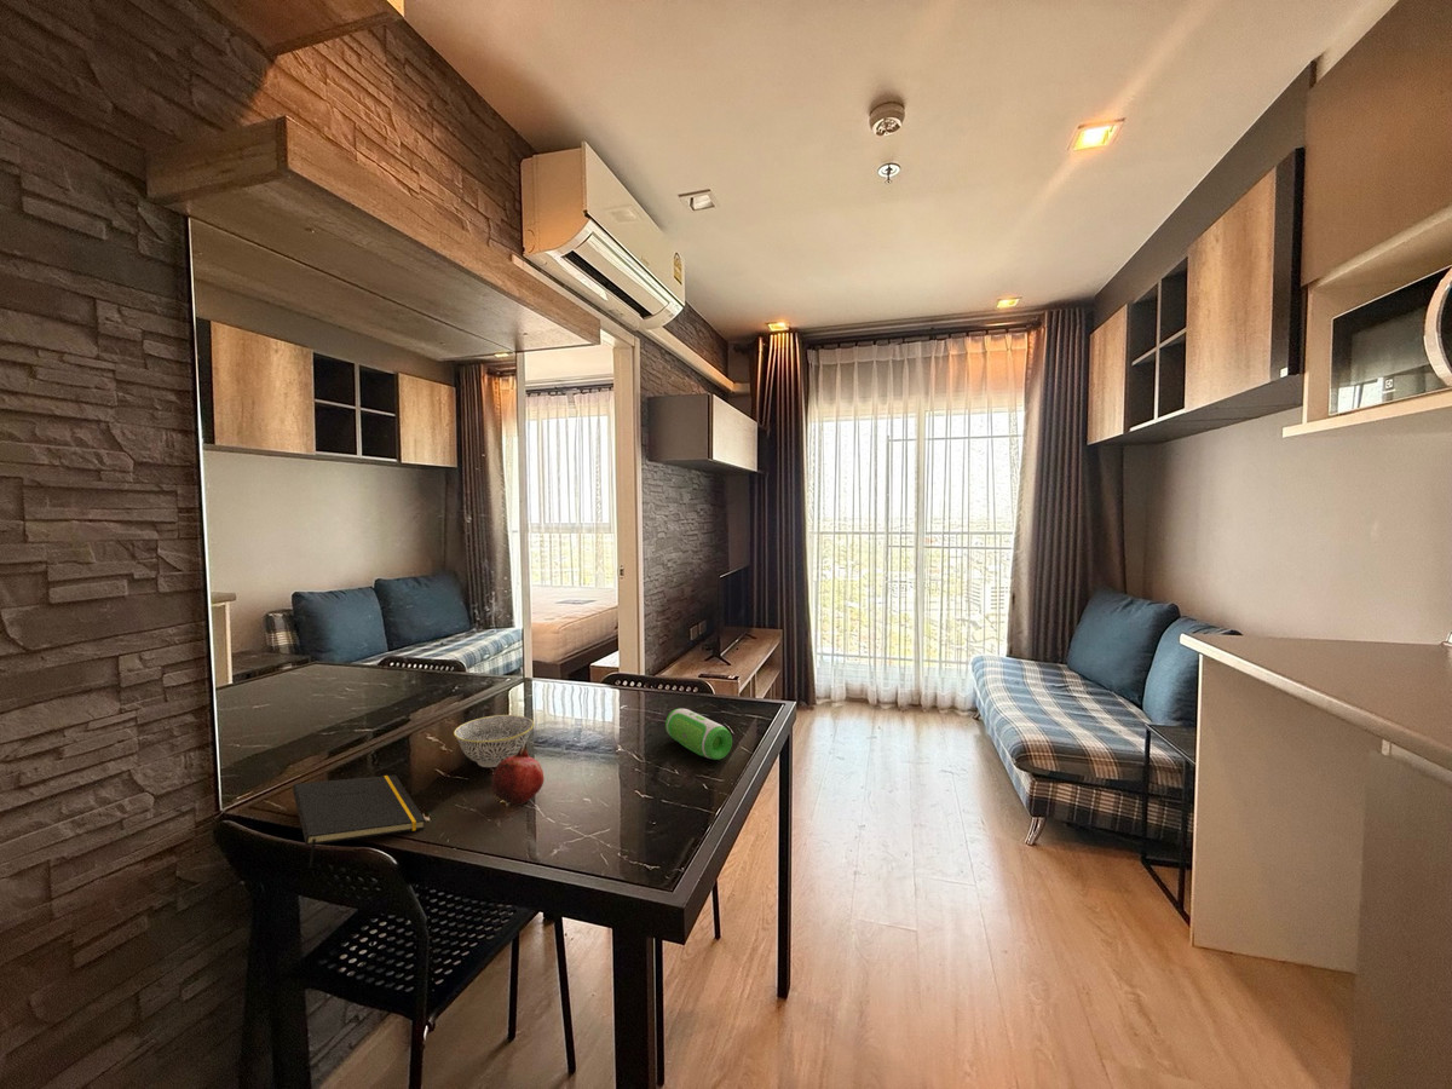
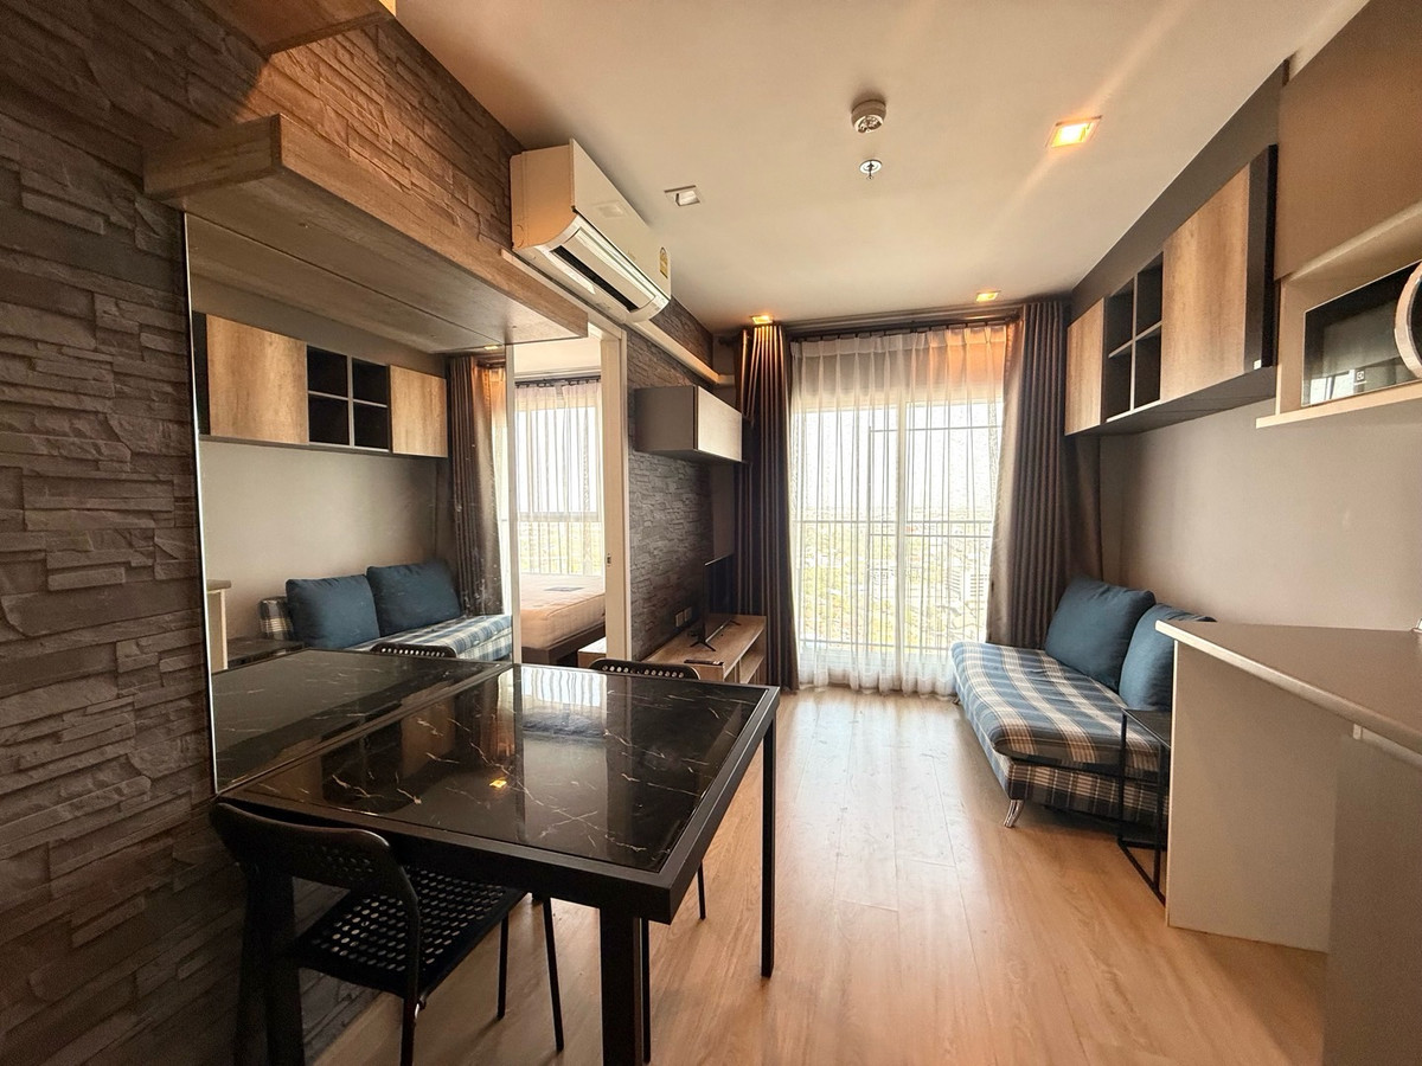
- fruit [490,747,544,809]
- speaker [664,708,733,761]
- notepad [292,774,427,869]
- bowl [453,714,535,768]
